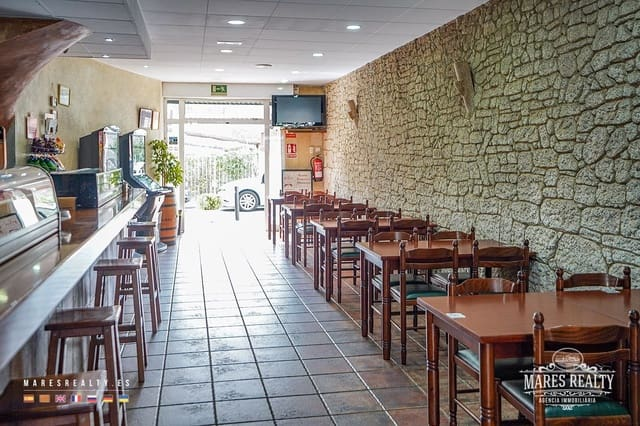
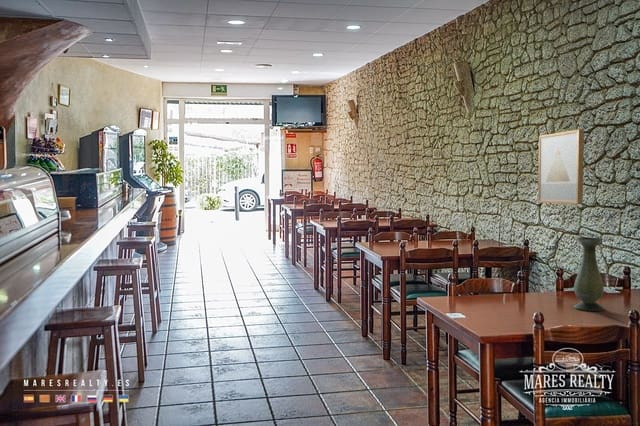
+ vase [573,236,605,312]
+ wall art [537,129,585,205]
